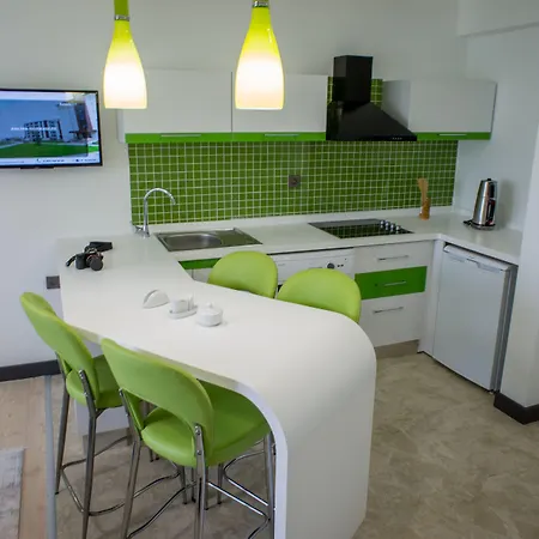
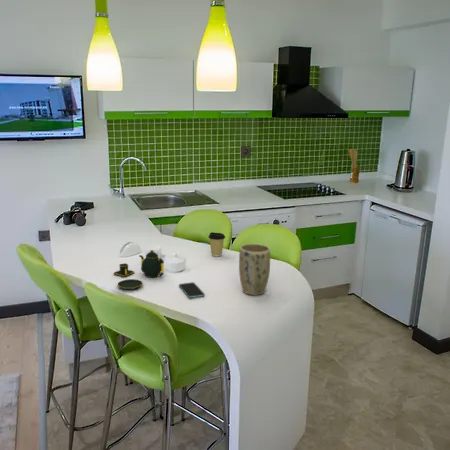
+ smartphone [178,281,206,299]
+ teapot [112,249,165,291]
+ plant pot [238,243,271,296]
+ coffee cup [207,231,226,258]
